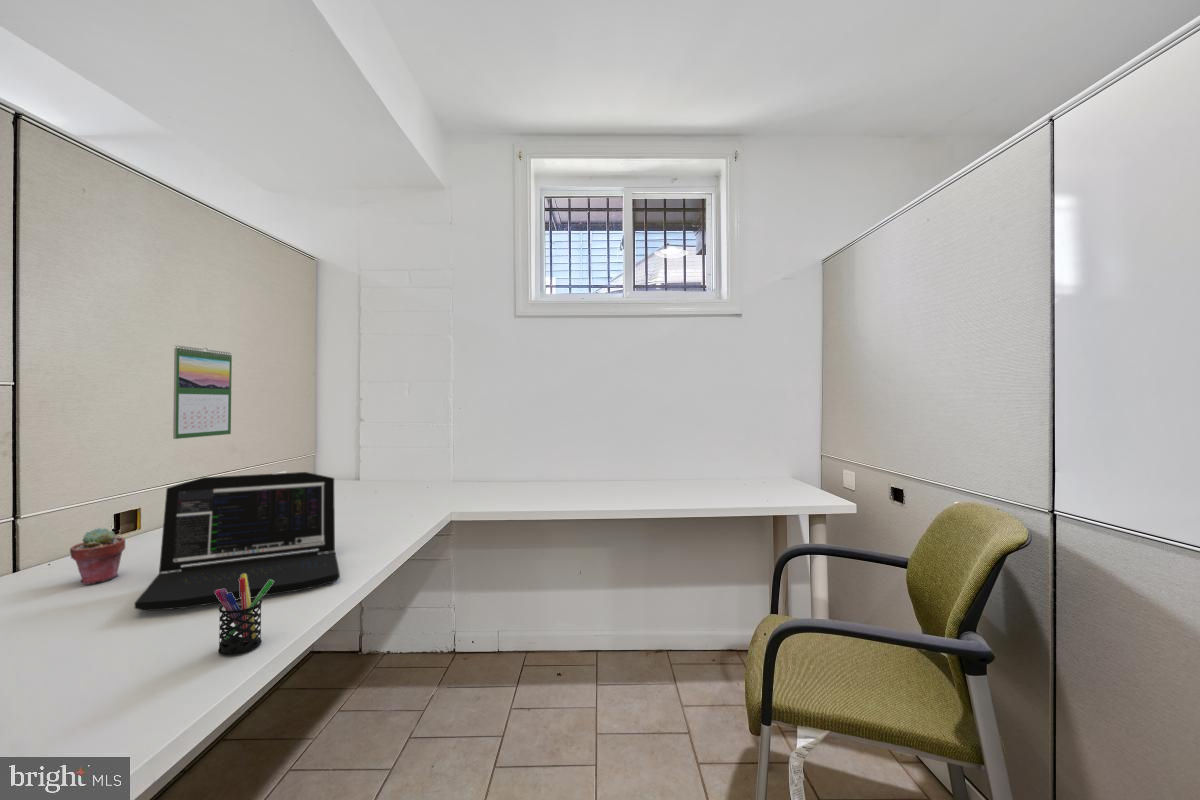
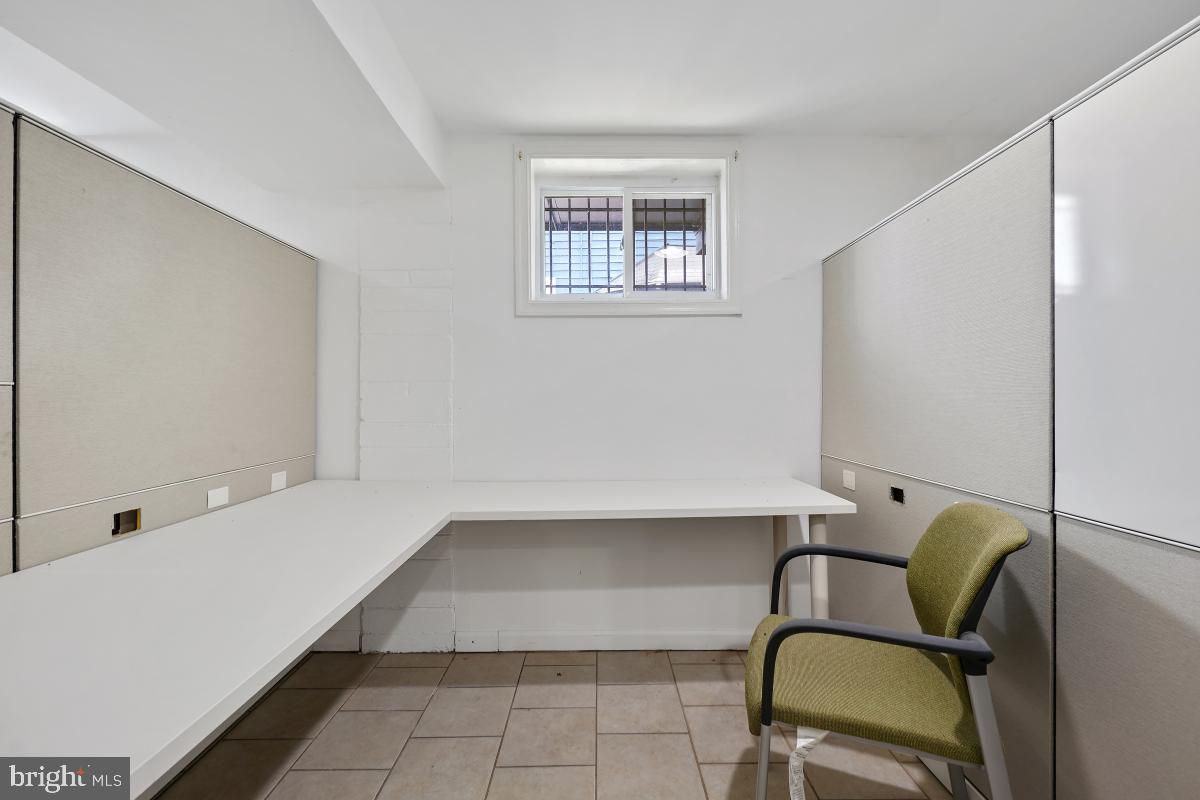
- pen holder [215,574,274,656]
- potted succulent [69,527,126,585]
- calendar [172,344,233,440]
- laptop [134,471,341,612]
